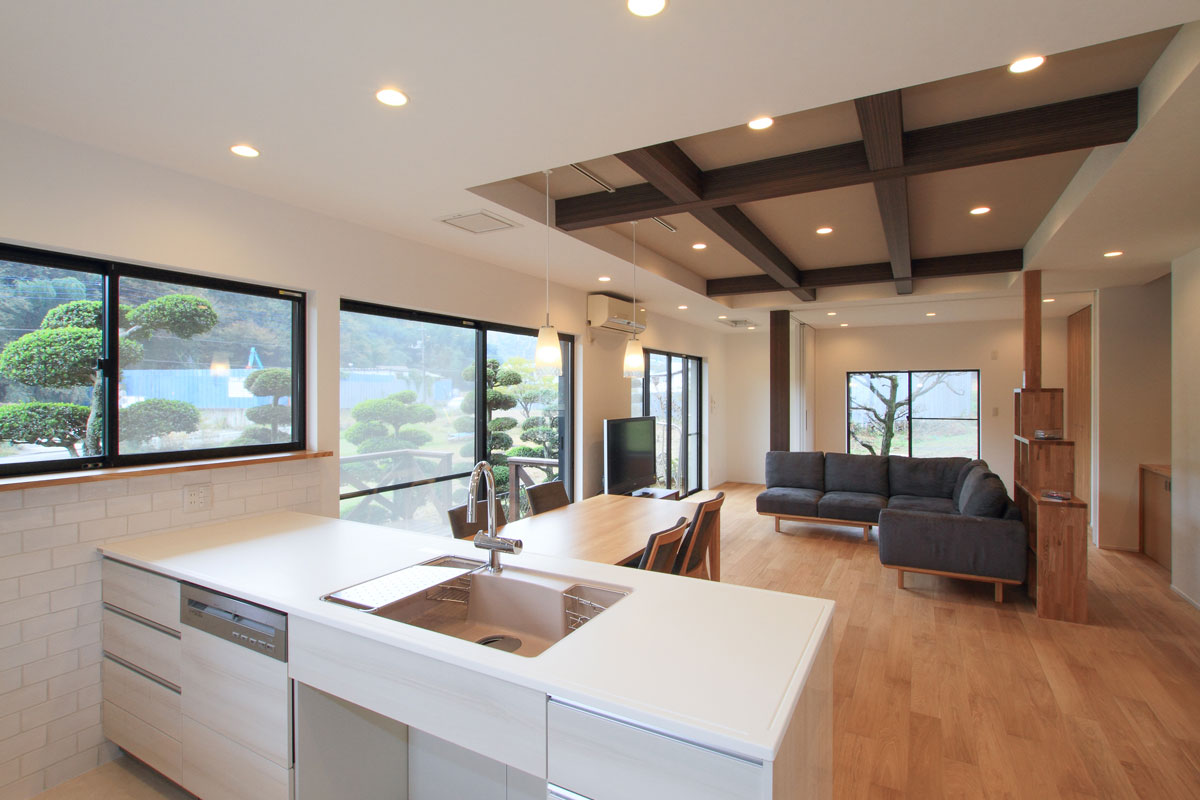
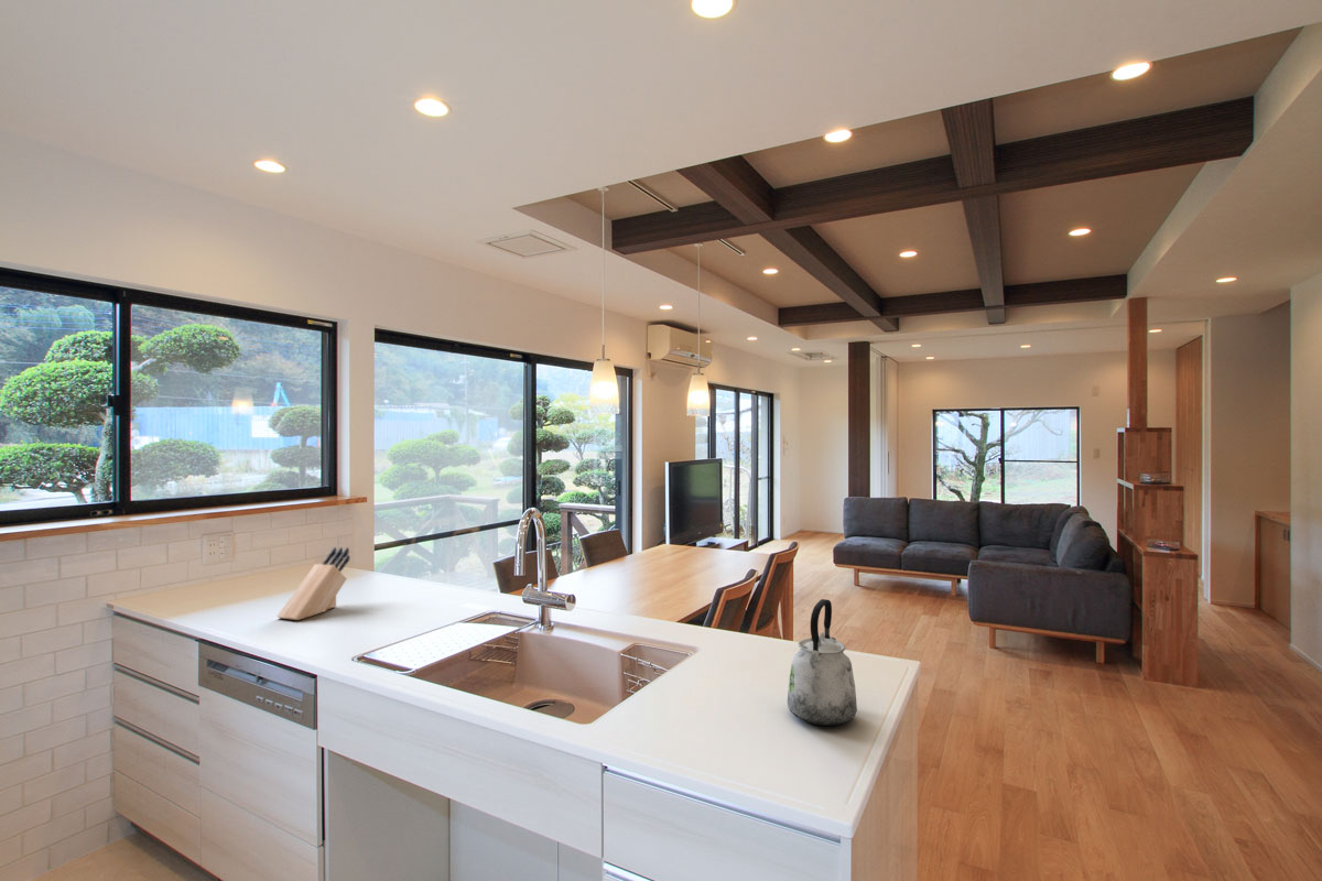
+ kettle [787,598,858,727]
+ knife block [275,546,351,621]
